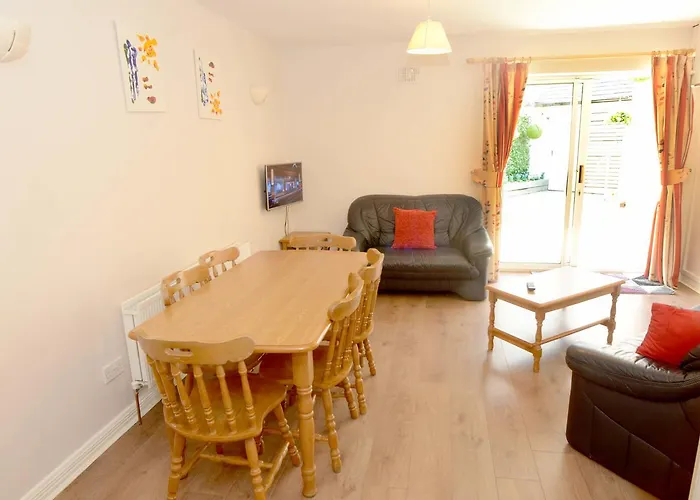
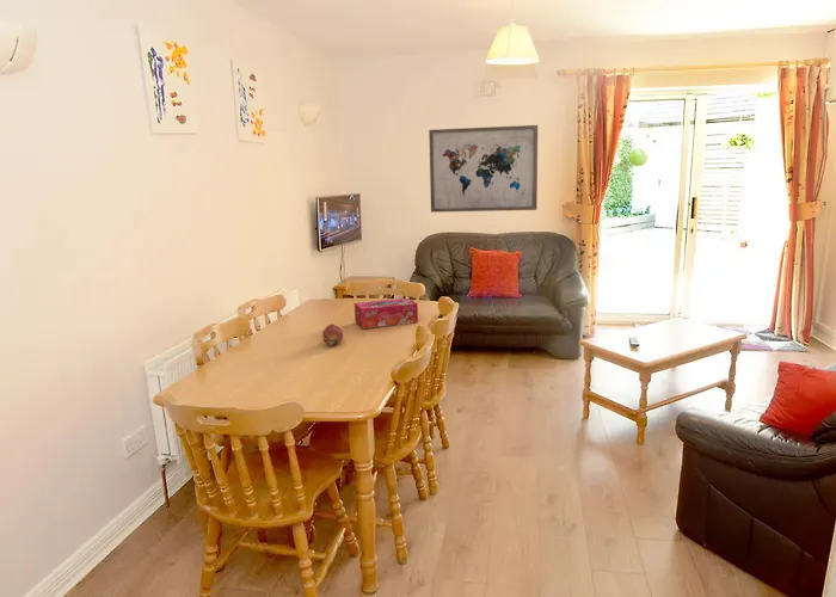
+ tissue box [354,297,419,330]
+ fruit [321,324,344,347]
+ wall art [428,124,539,214]
